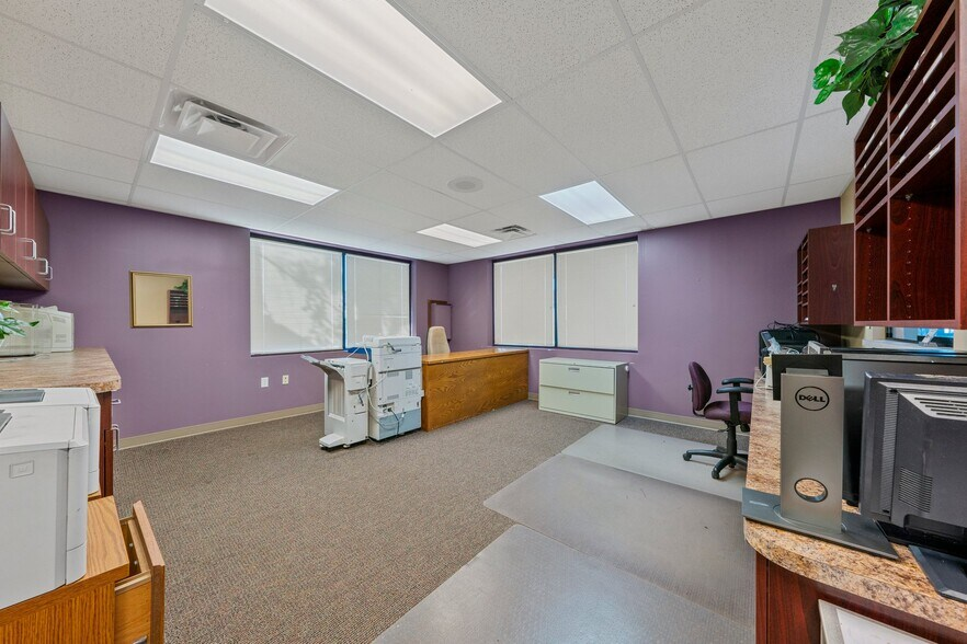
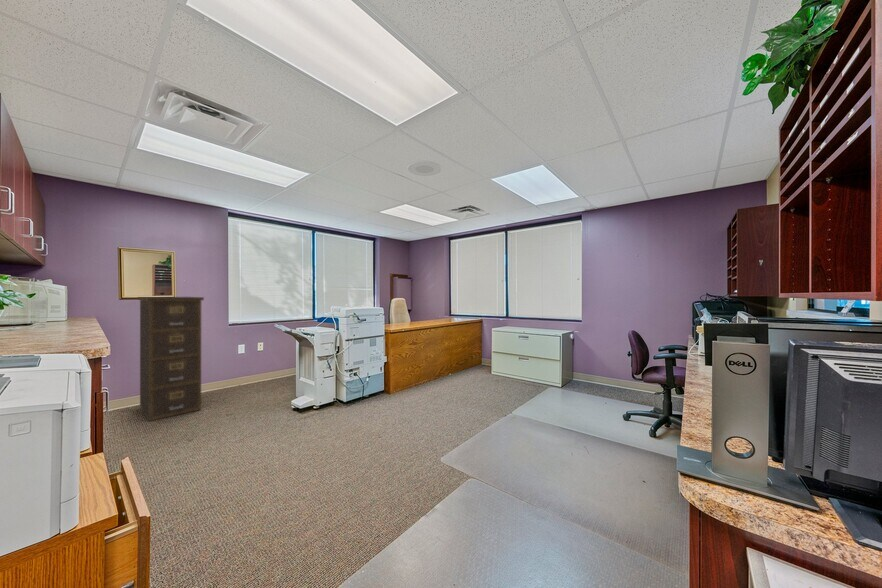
+ filing cabinet [137,296,205,422]
